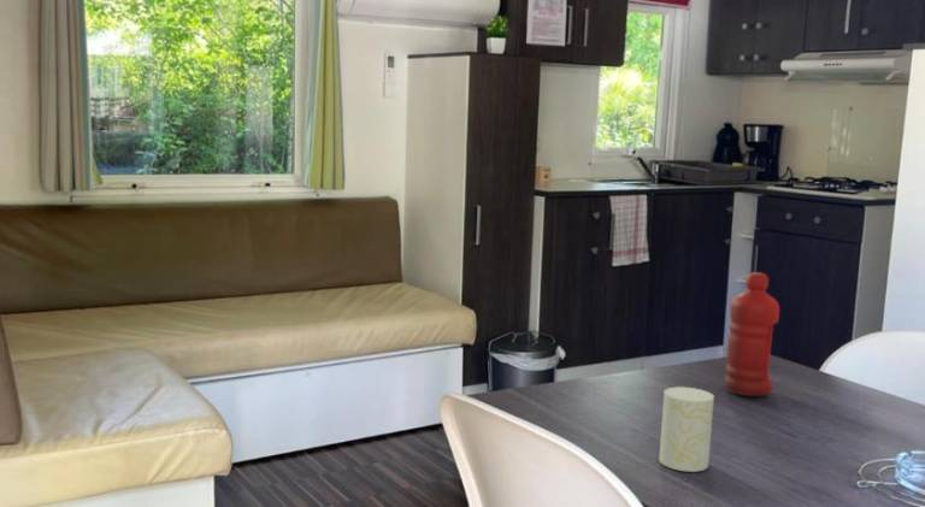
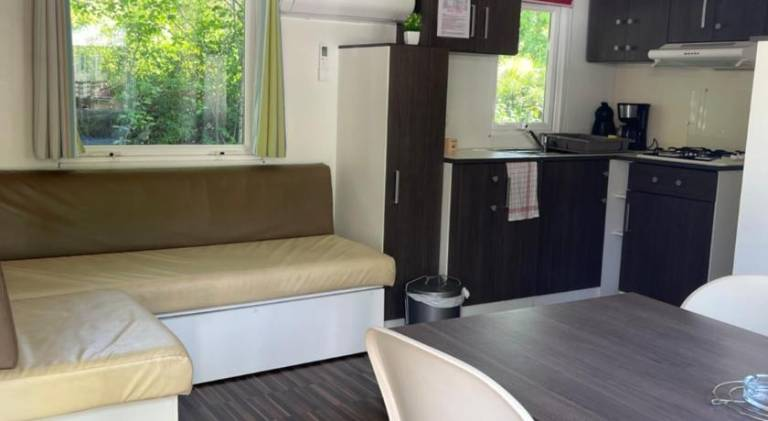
- cup [658,385,715,473]
- water bottle [723,271,780,397]
